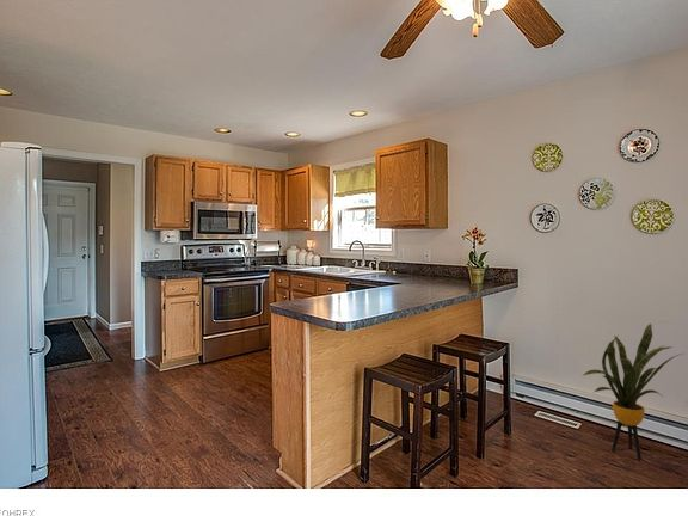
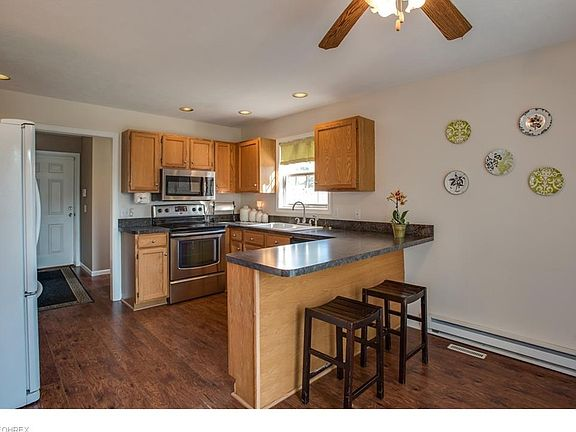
- house plant [583,322,683,460]
